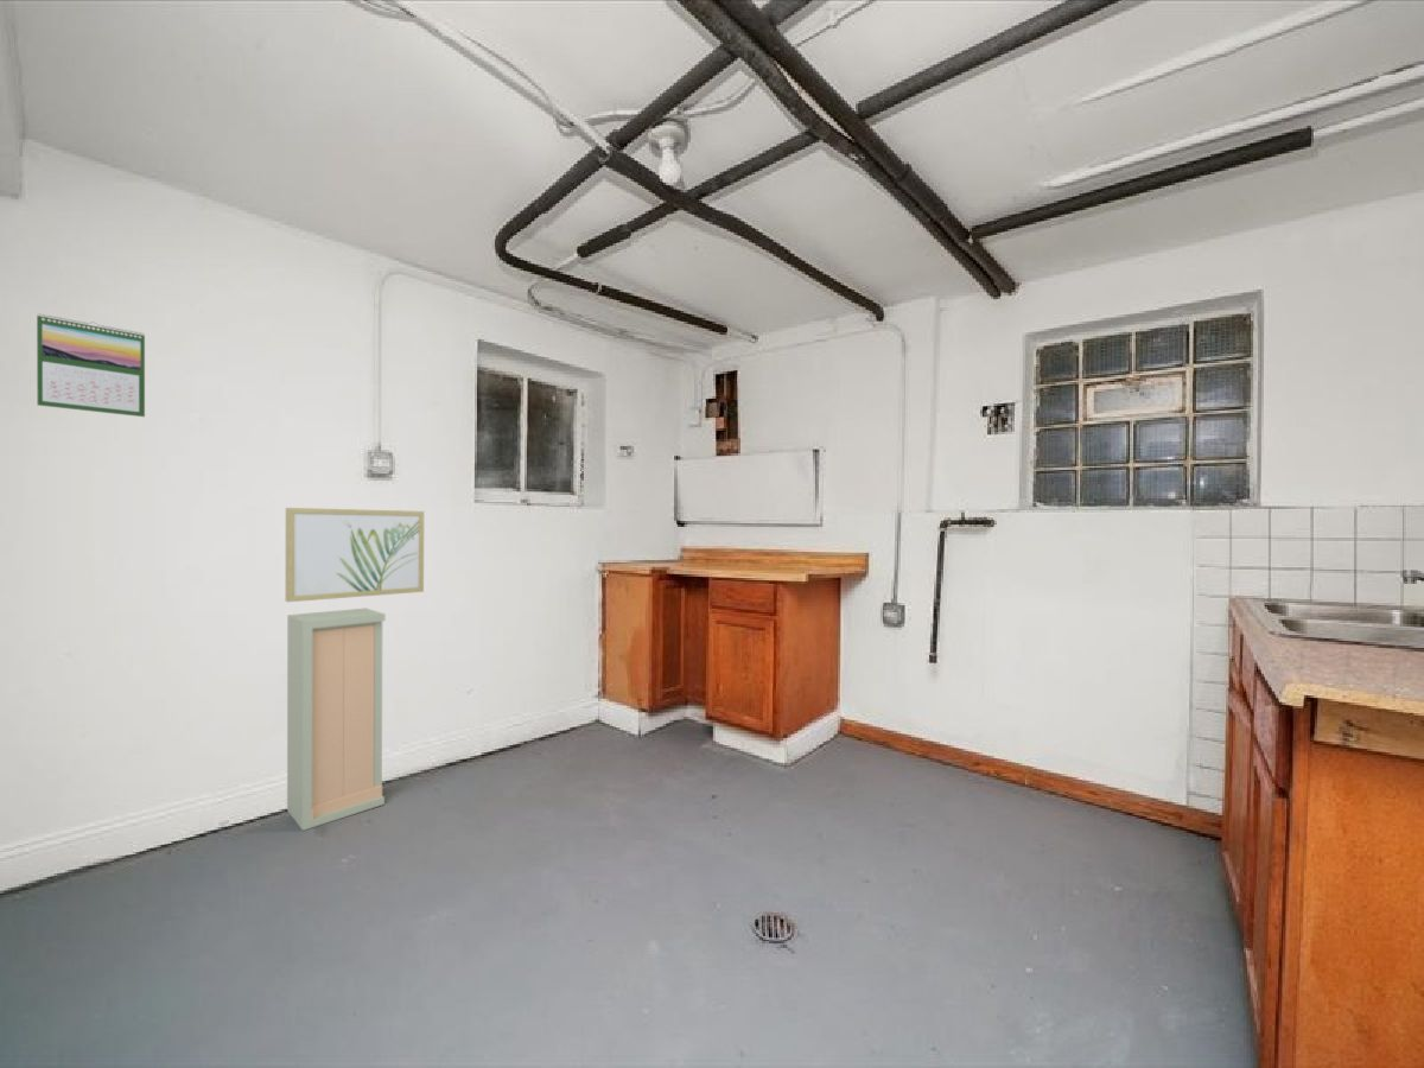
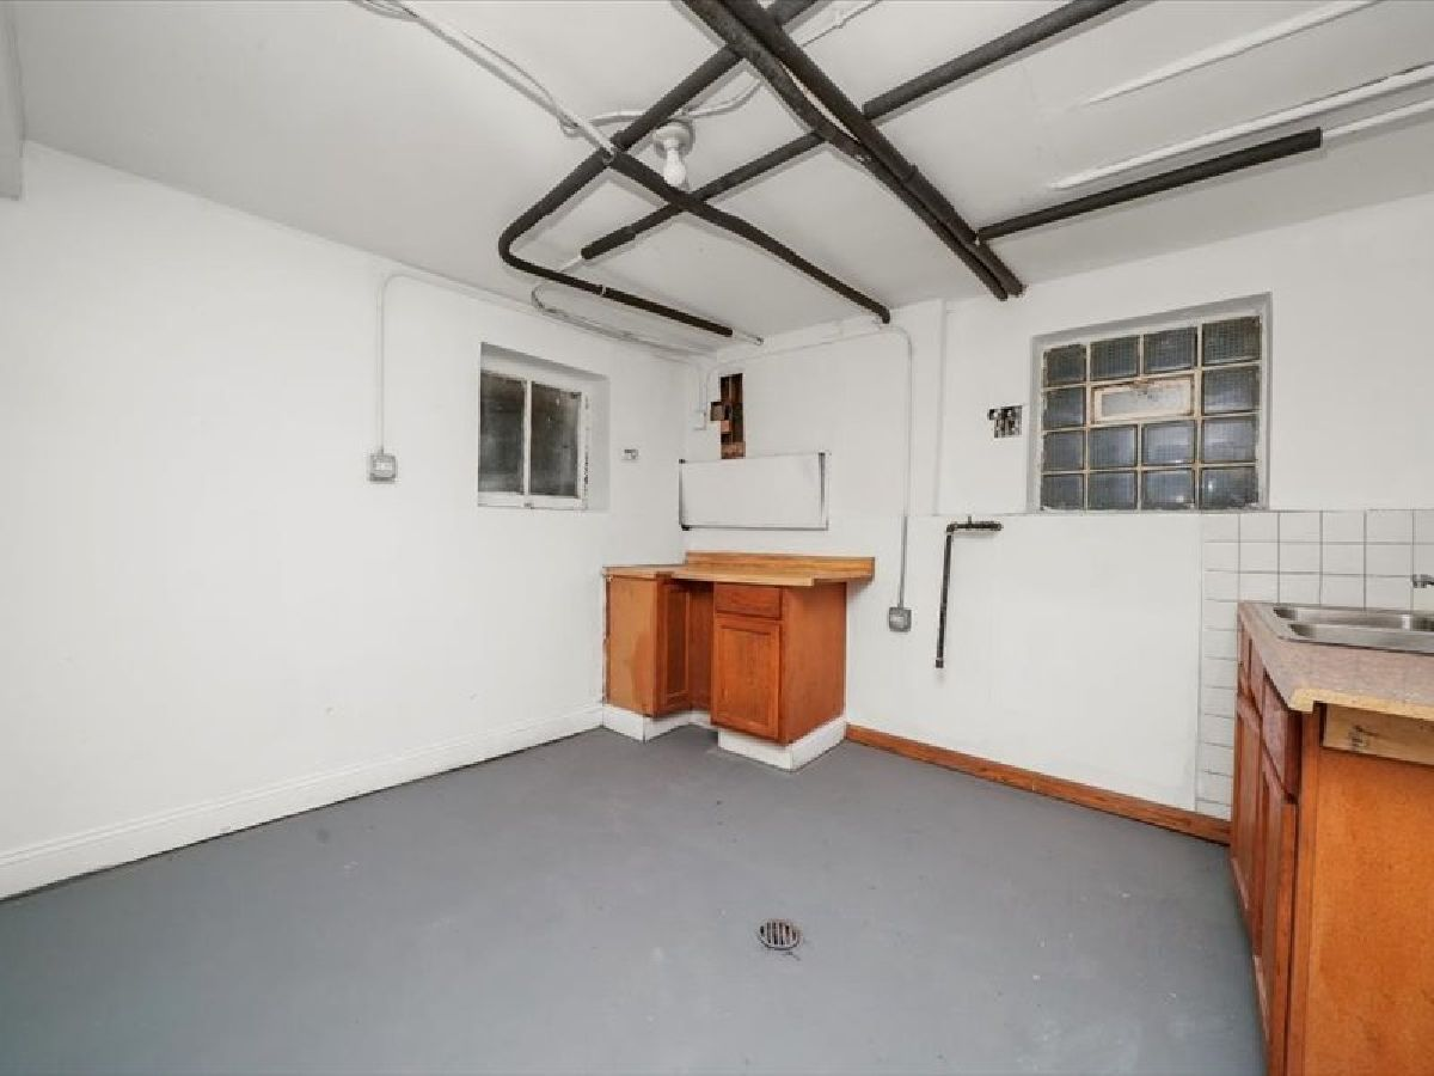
- calendar [36,312,146,418]
- wall art [285,507,425,603]
- cabinet [286,608,387,832]
